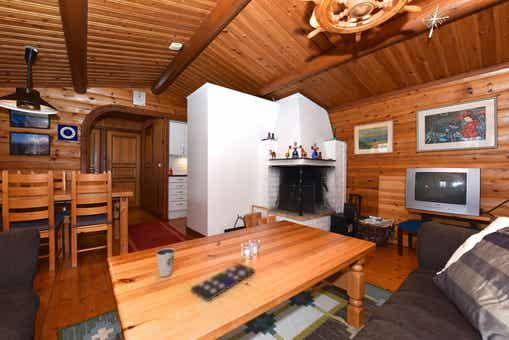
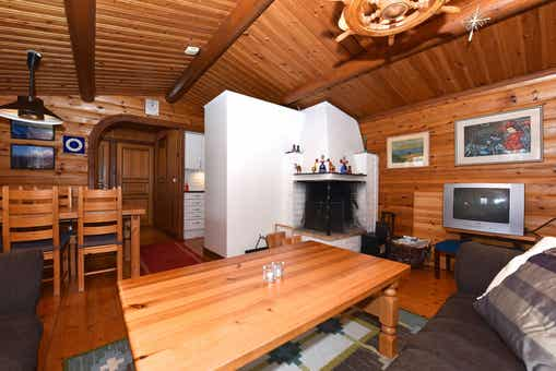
- dixie cup [155,247,176,278]
- remote control [190,262,256,302]
